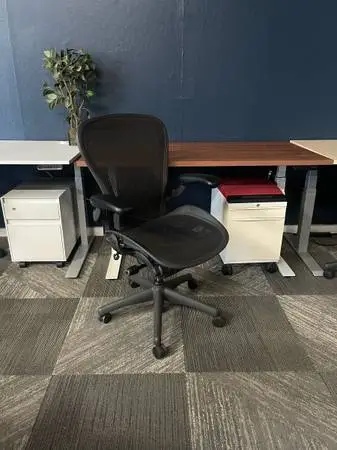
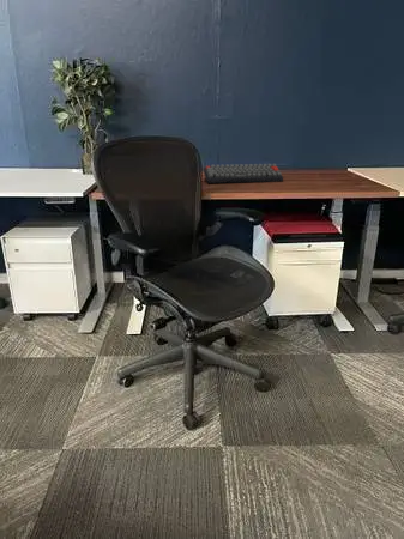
+ keyboard [203,163,284,184]
